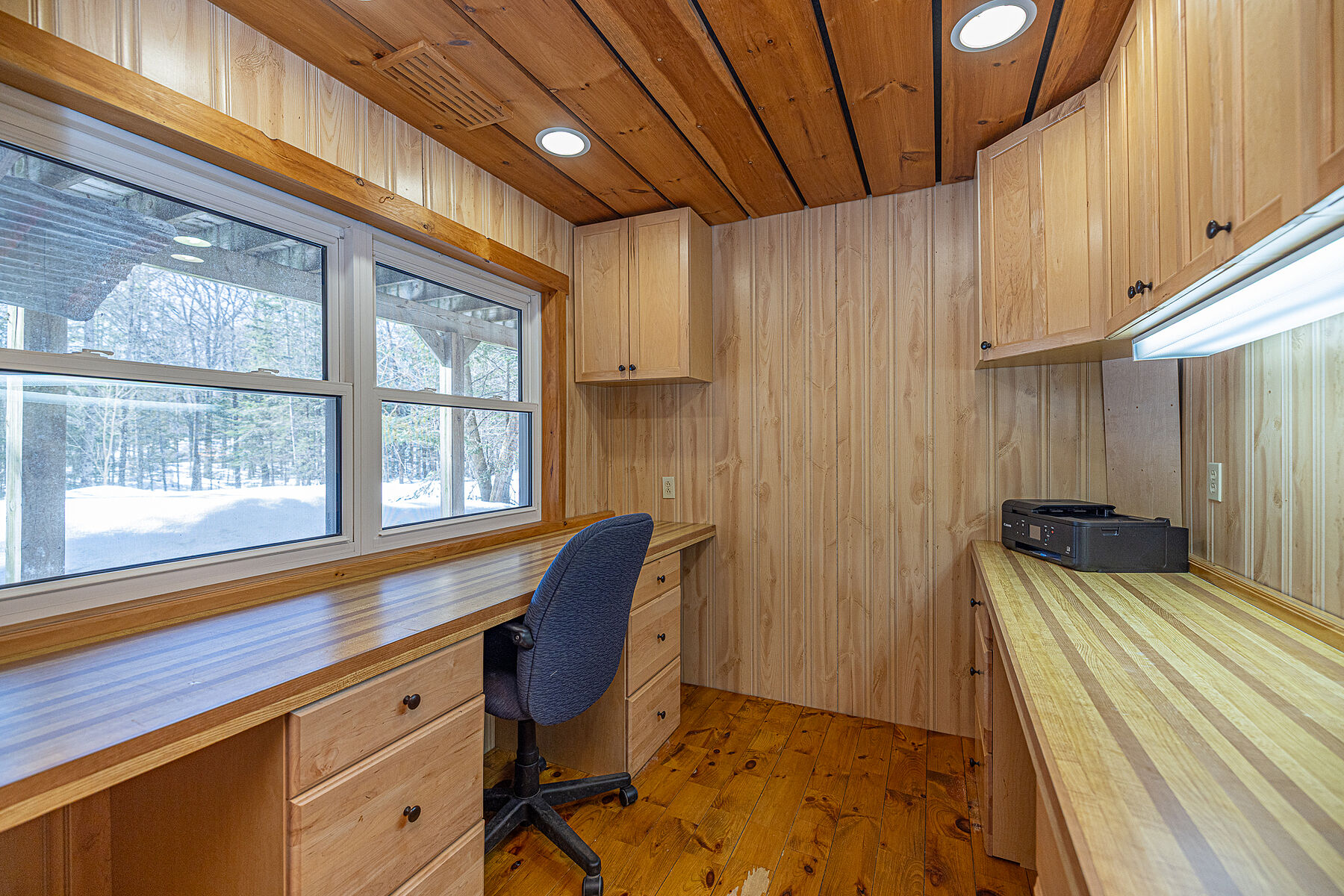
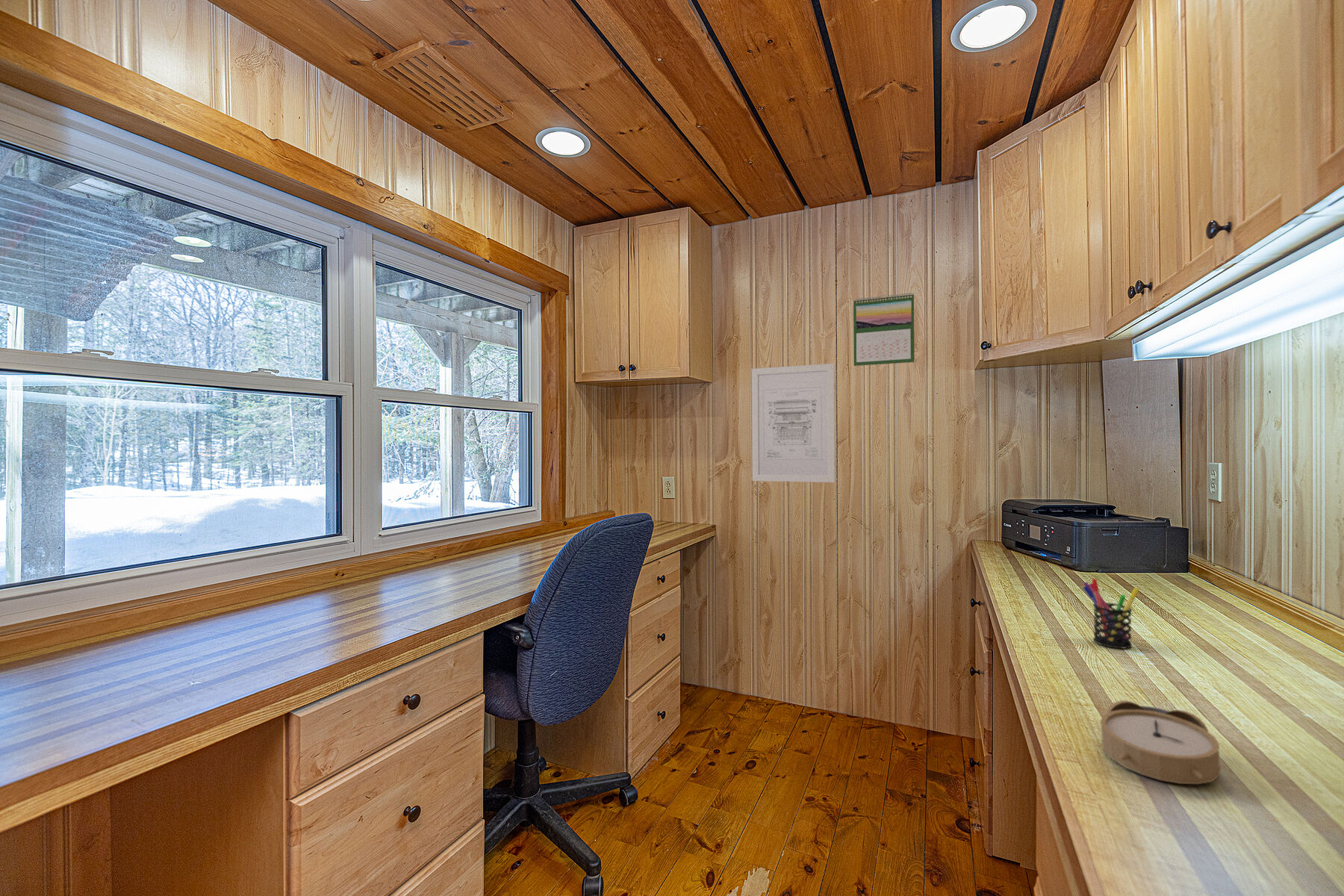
+ pen holder [1082,578,1140,650]
+ calendar [853,292,915,367]
+ wall art [751,363,836,483]
+ alarm clock [1100,700,1222,785]
